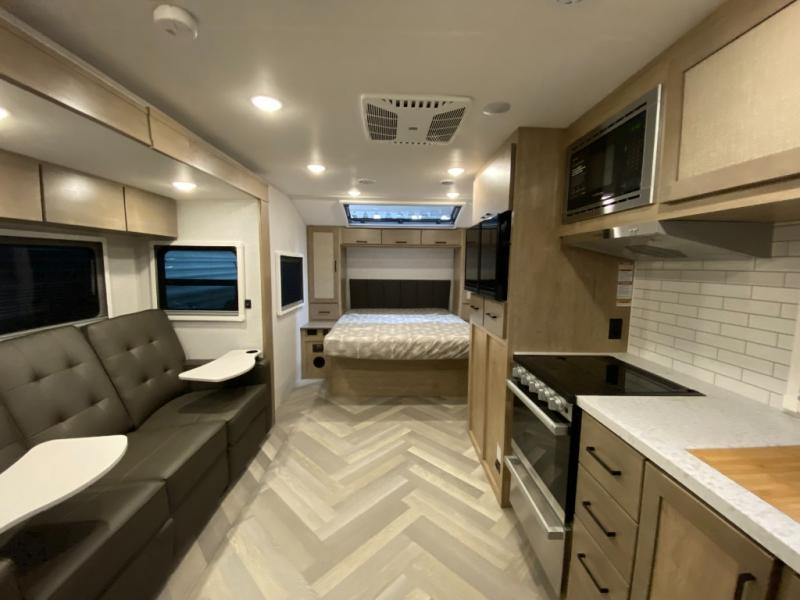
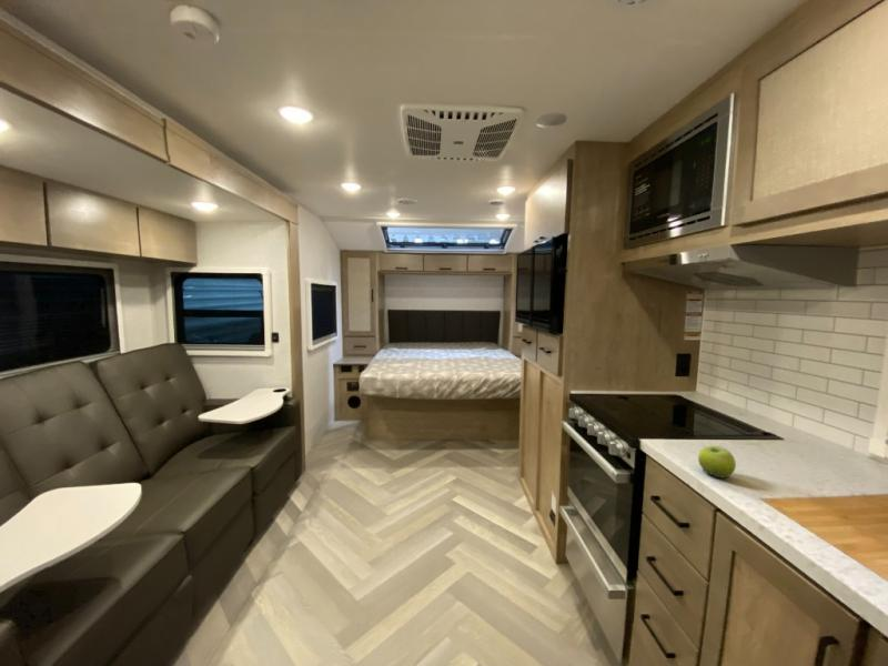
+ fruit [697,445,737,480]
